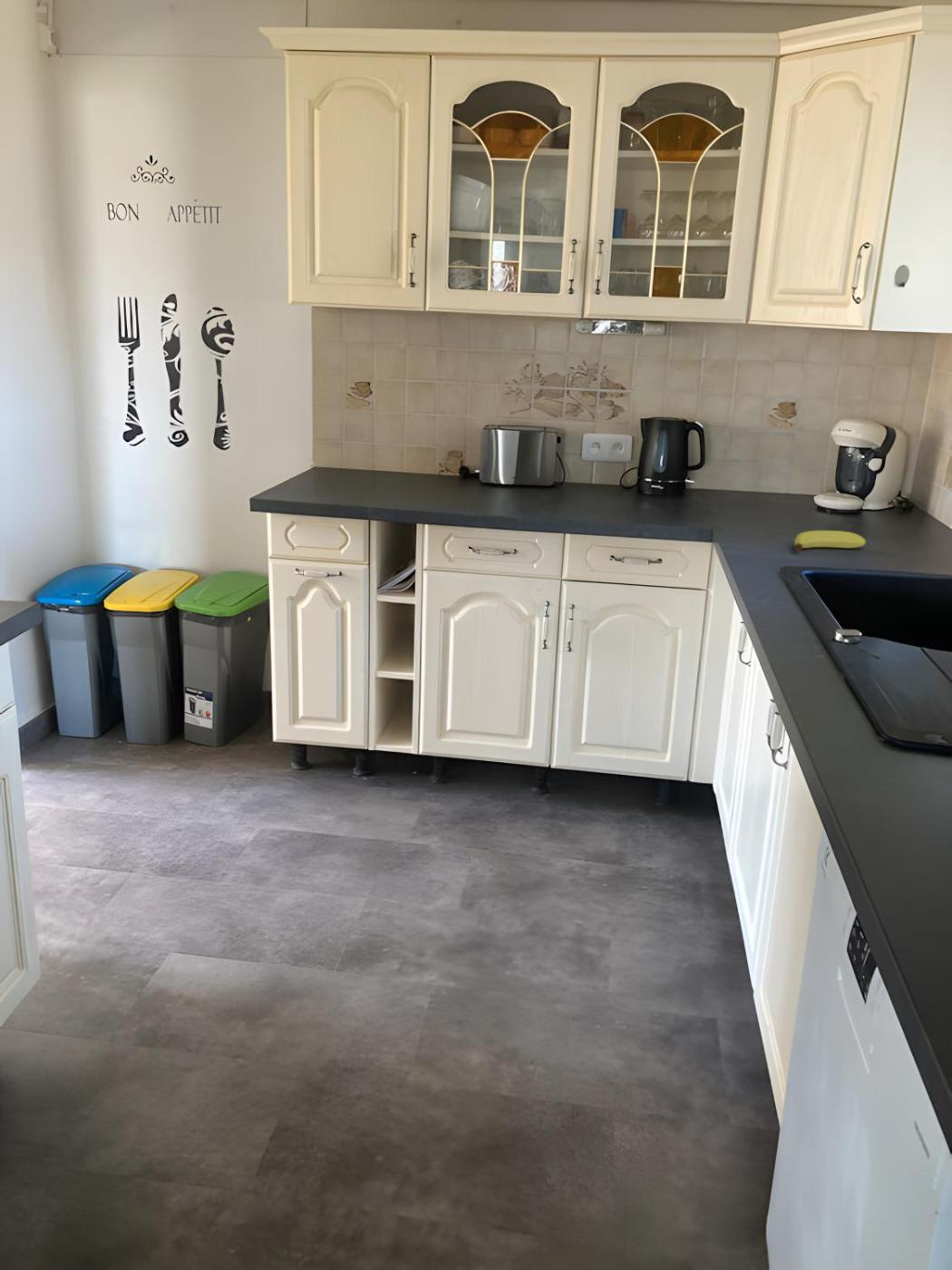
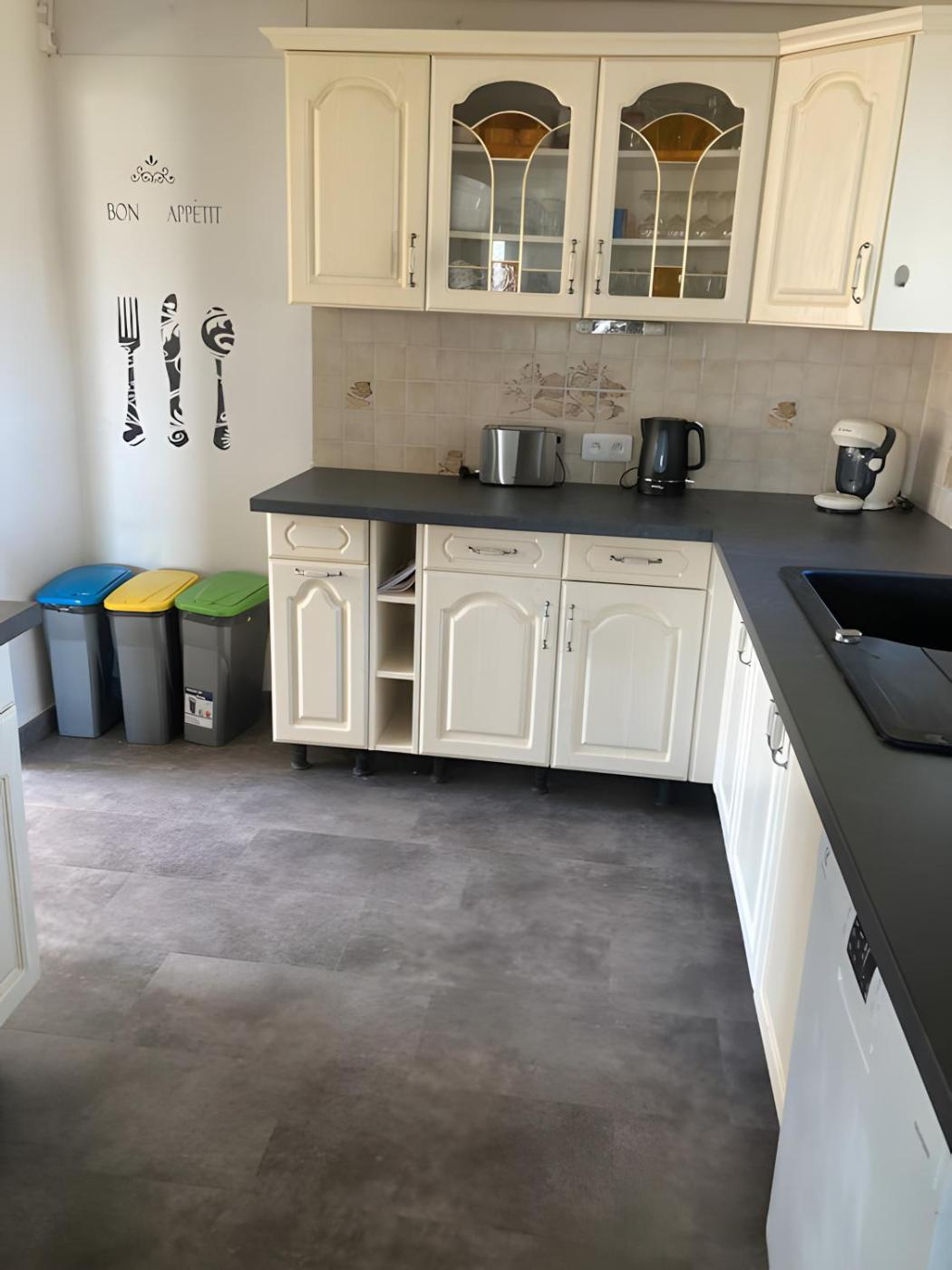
- fruit [793,530,868,552]
